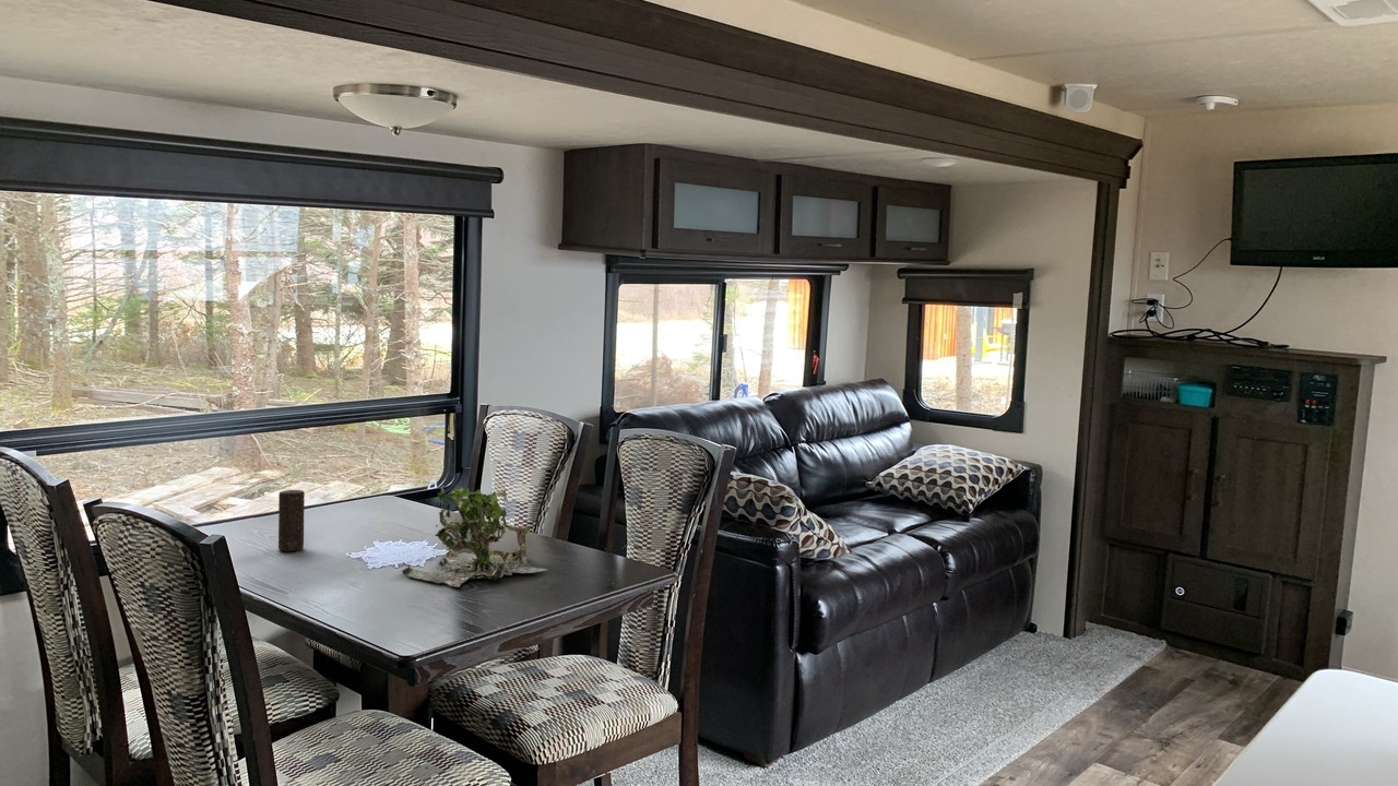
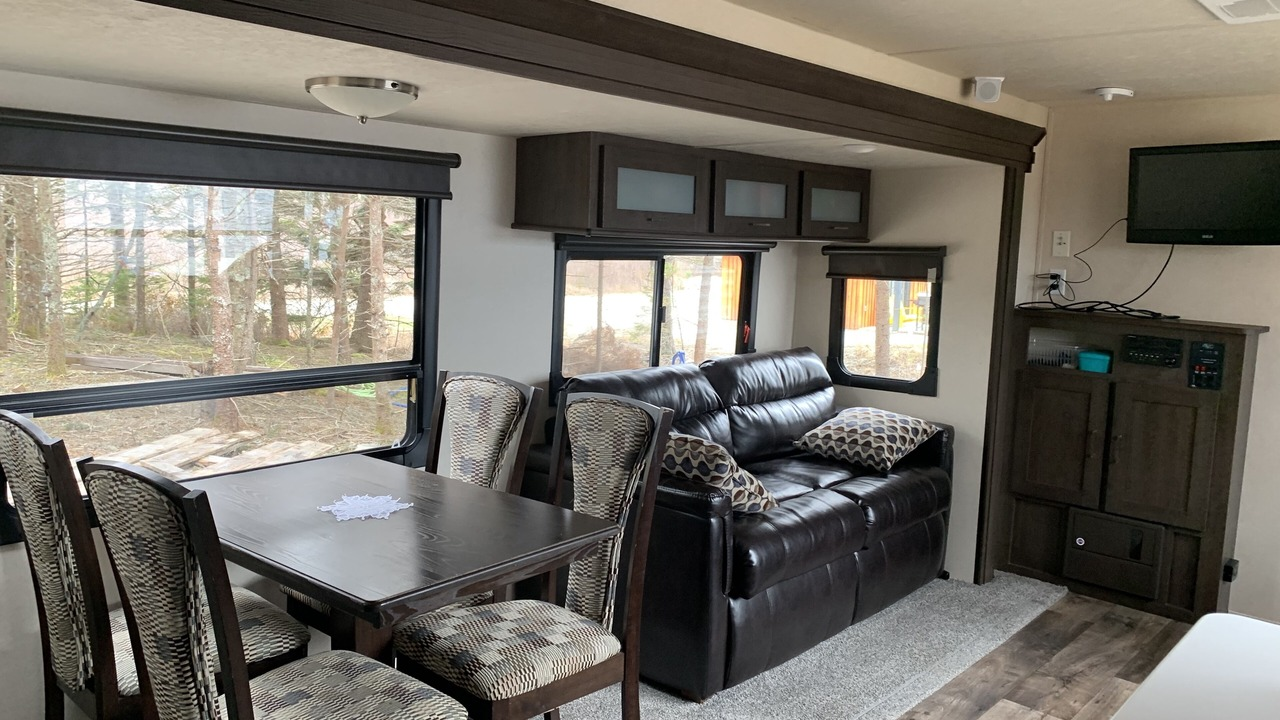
- plant [401,485,548,588]
- candle [277,489,306,552]
